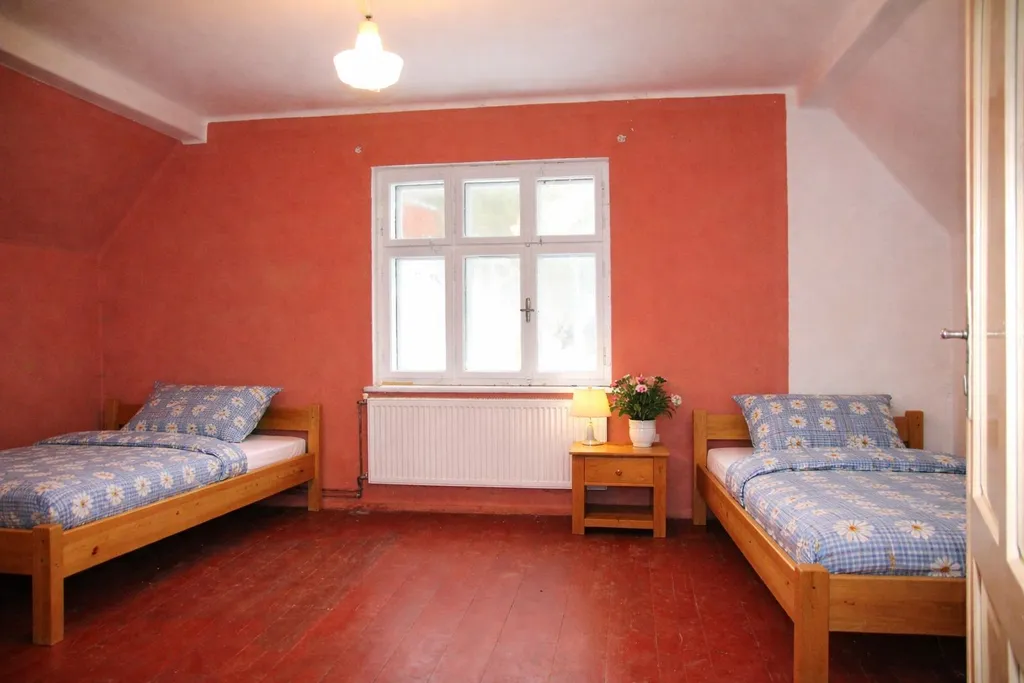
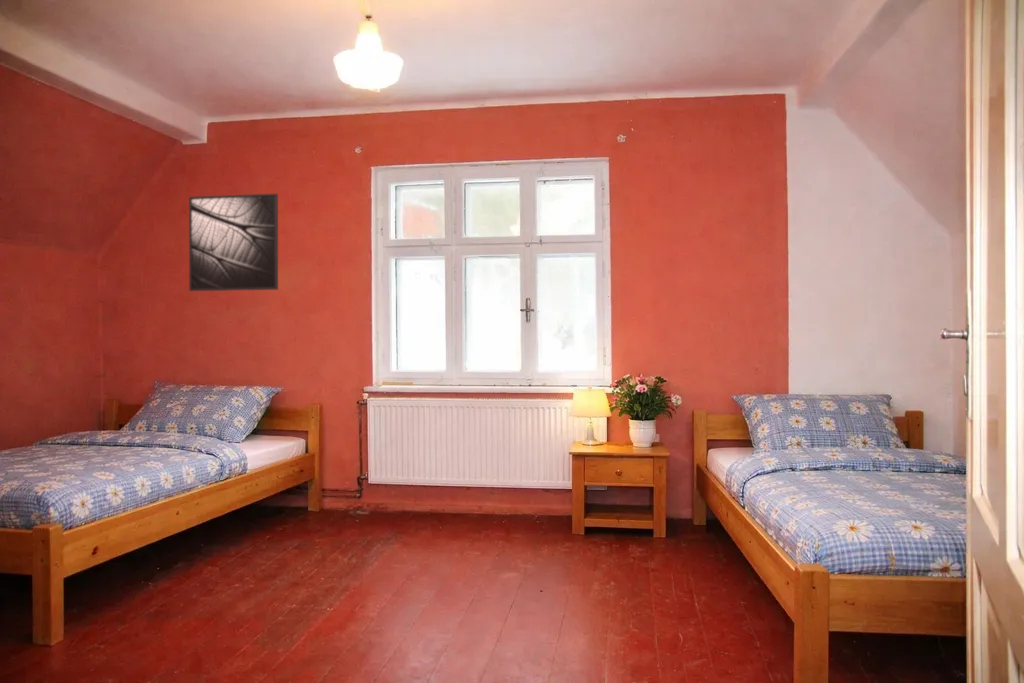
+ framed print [188,192,279,292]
